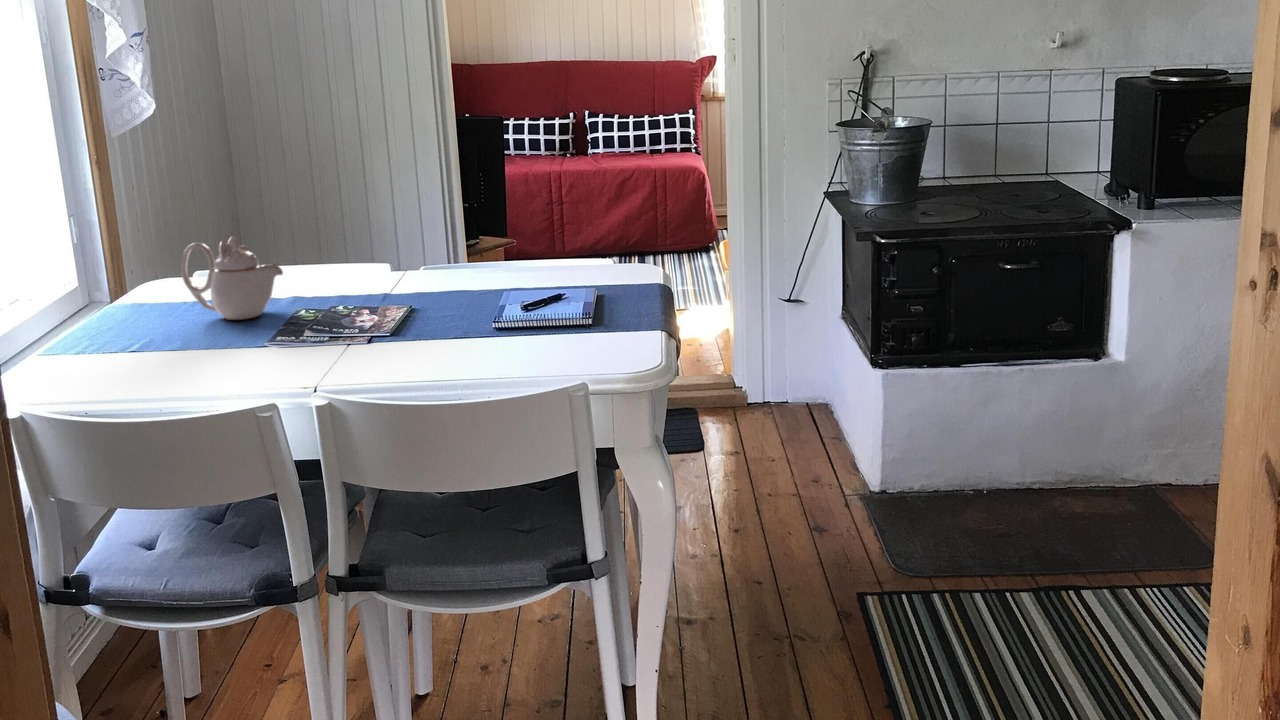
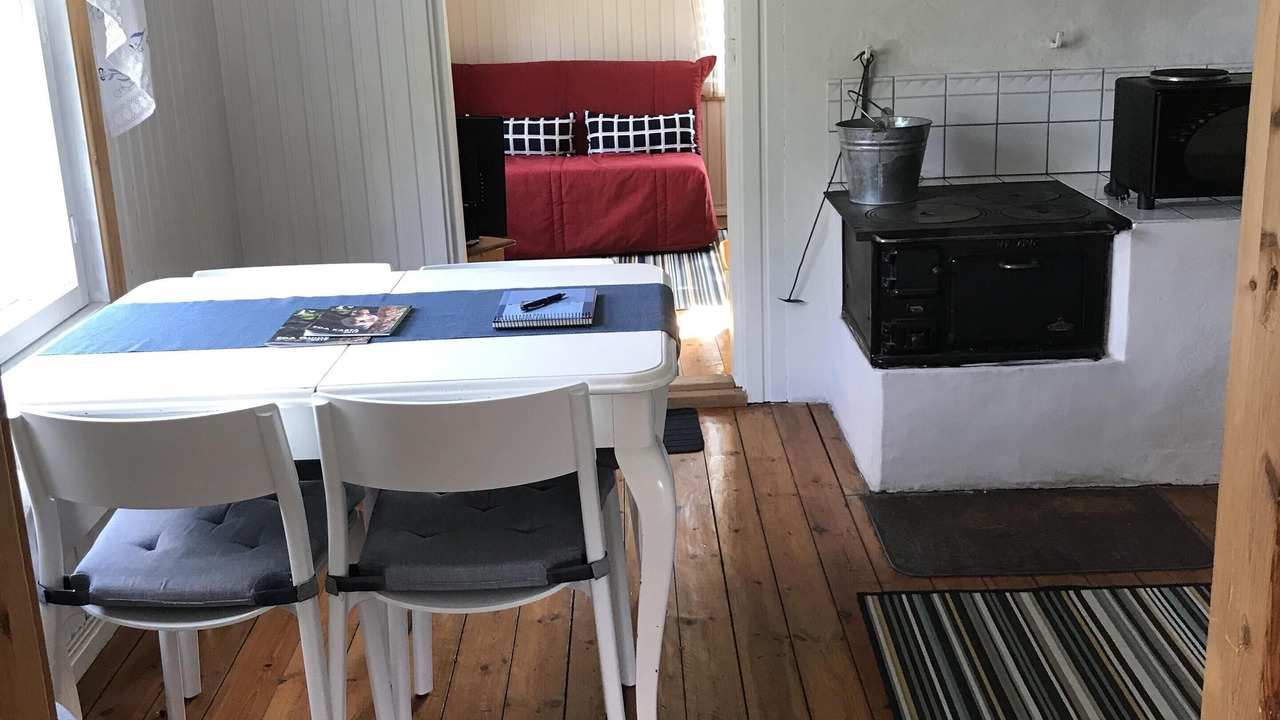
- teapot [180,235,284,321]
